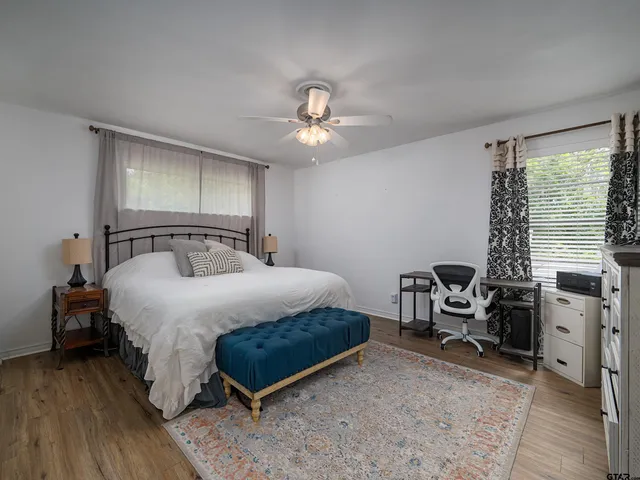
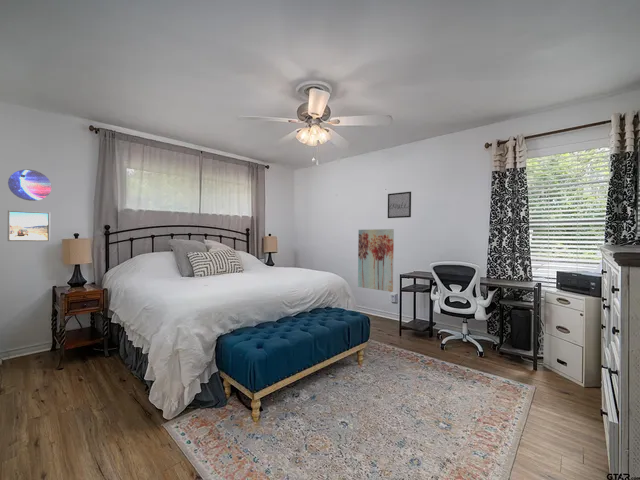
+ wall art [387,191,412,219]
+ wall clock [7,169,52,202]
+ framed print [7,209,51,242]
+ wall art [357,228,395,293]
